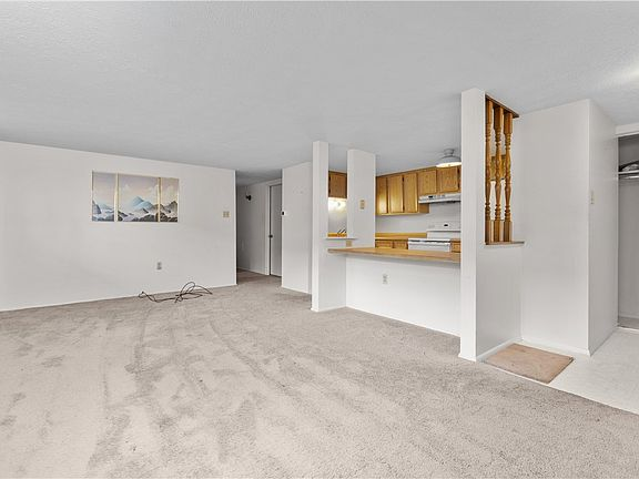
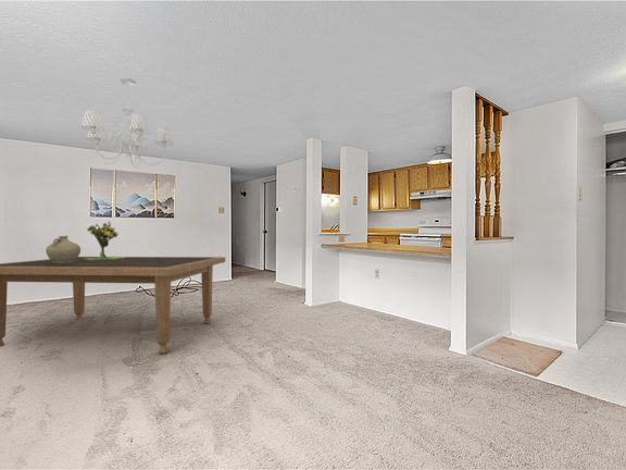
+ ceramic jug [45,235,82,263]
+ bouquet [86,220,126,260]
+ chandelier [79,76,174,169]
+ dining table [0,256,226,355]
